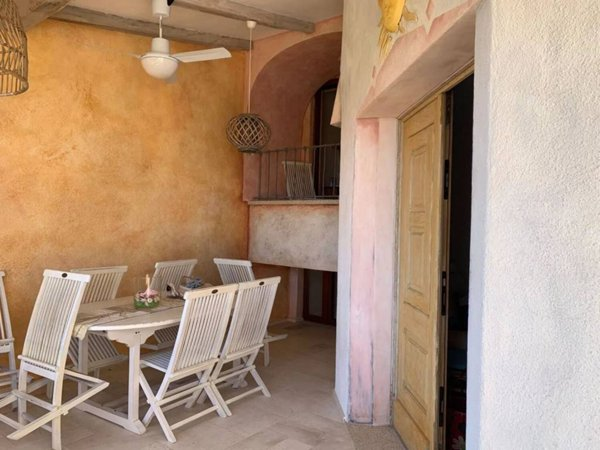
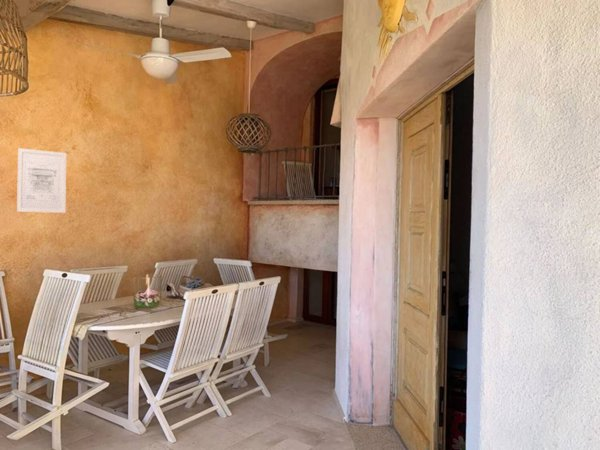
+ wall art [16,147,68,214]
